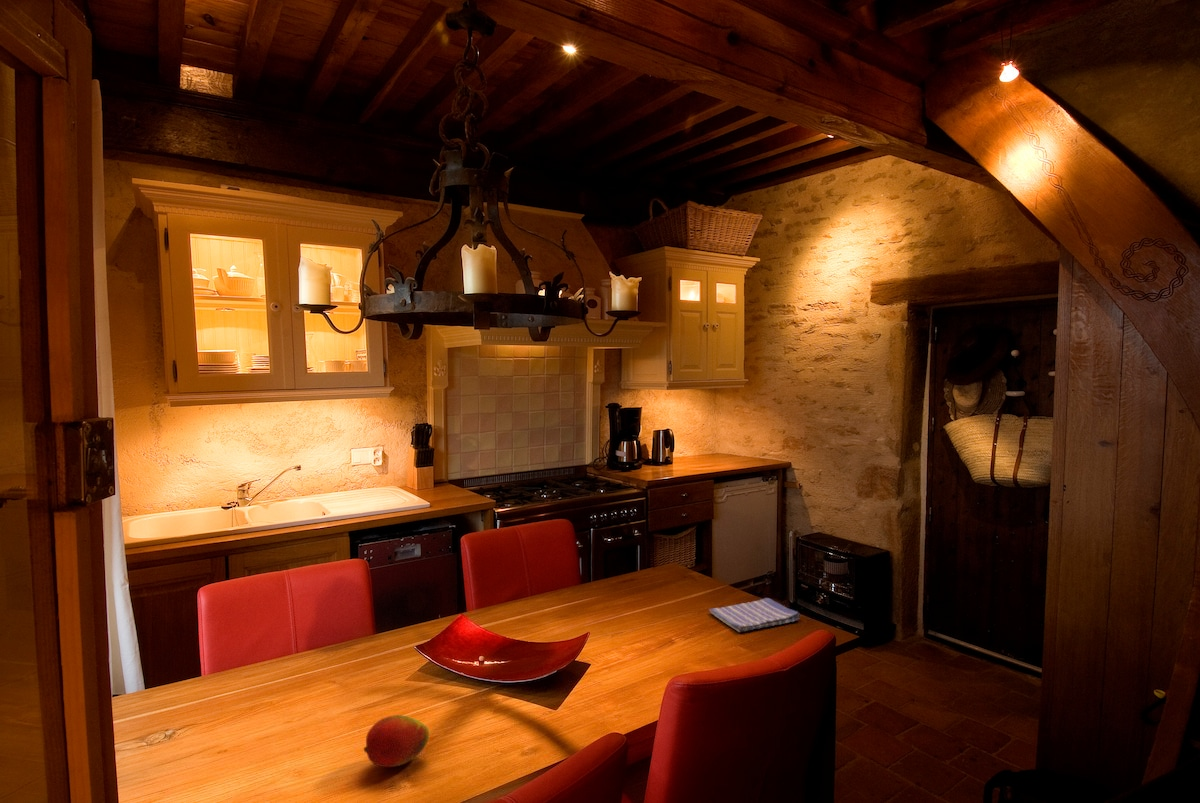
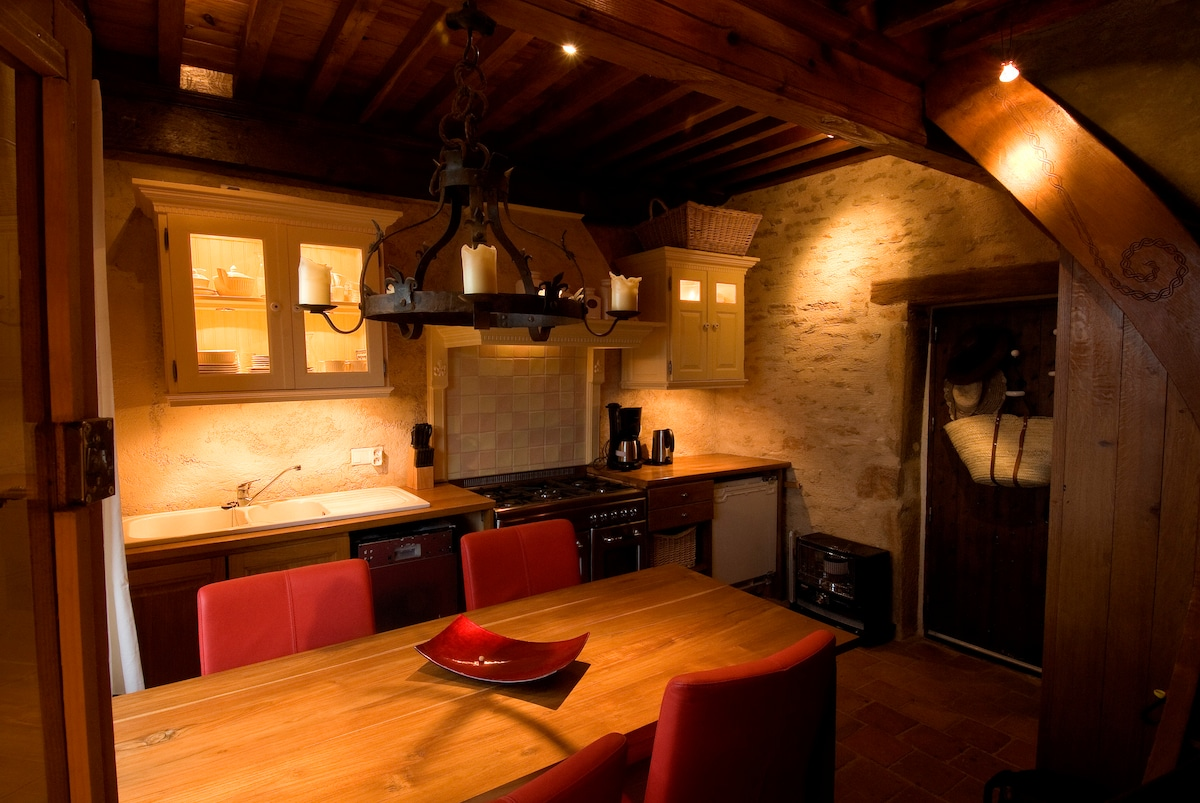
- fruit [363,714,430,768]
- dish towel [708,597,801,633]
